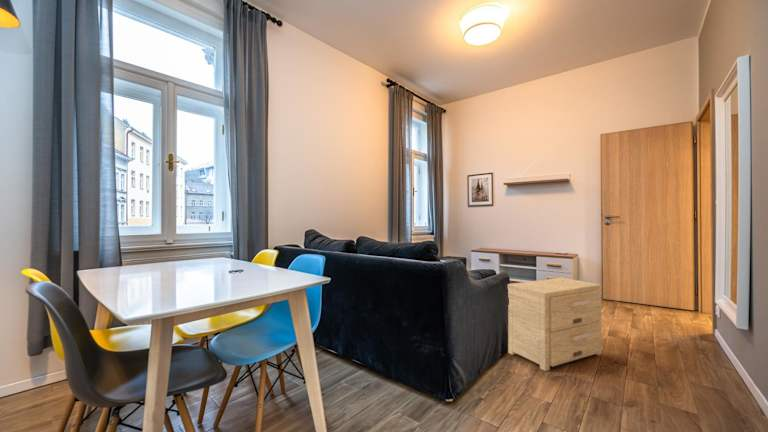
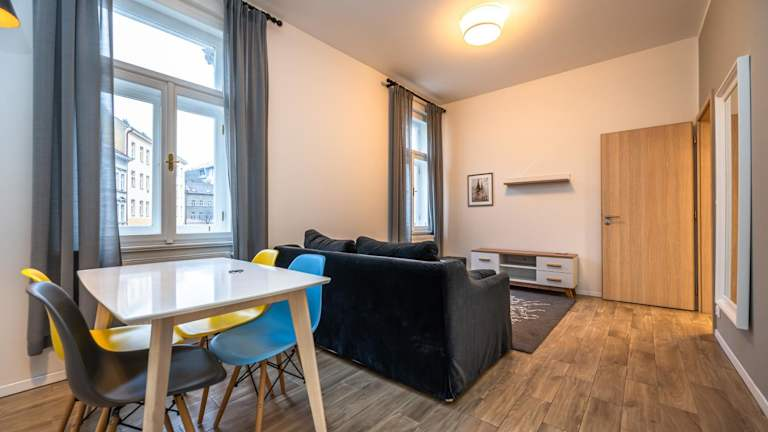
- side table [507,277,603,372]
